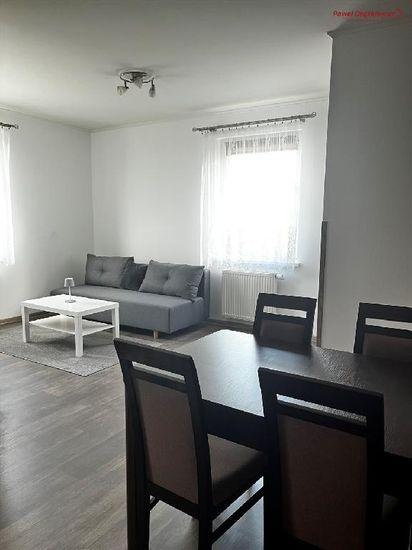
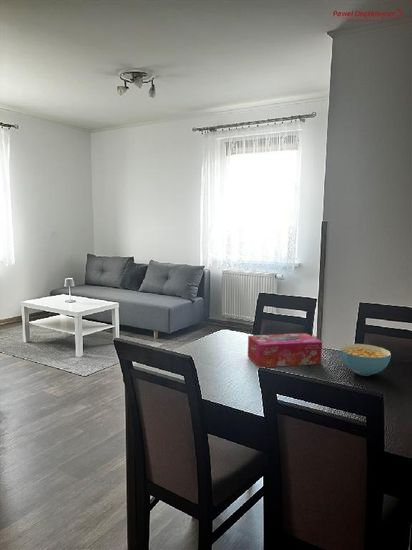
+ tissue box [247,332,323,368]
+ cereal bowl [339,343,392,377]
